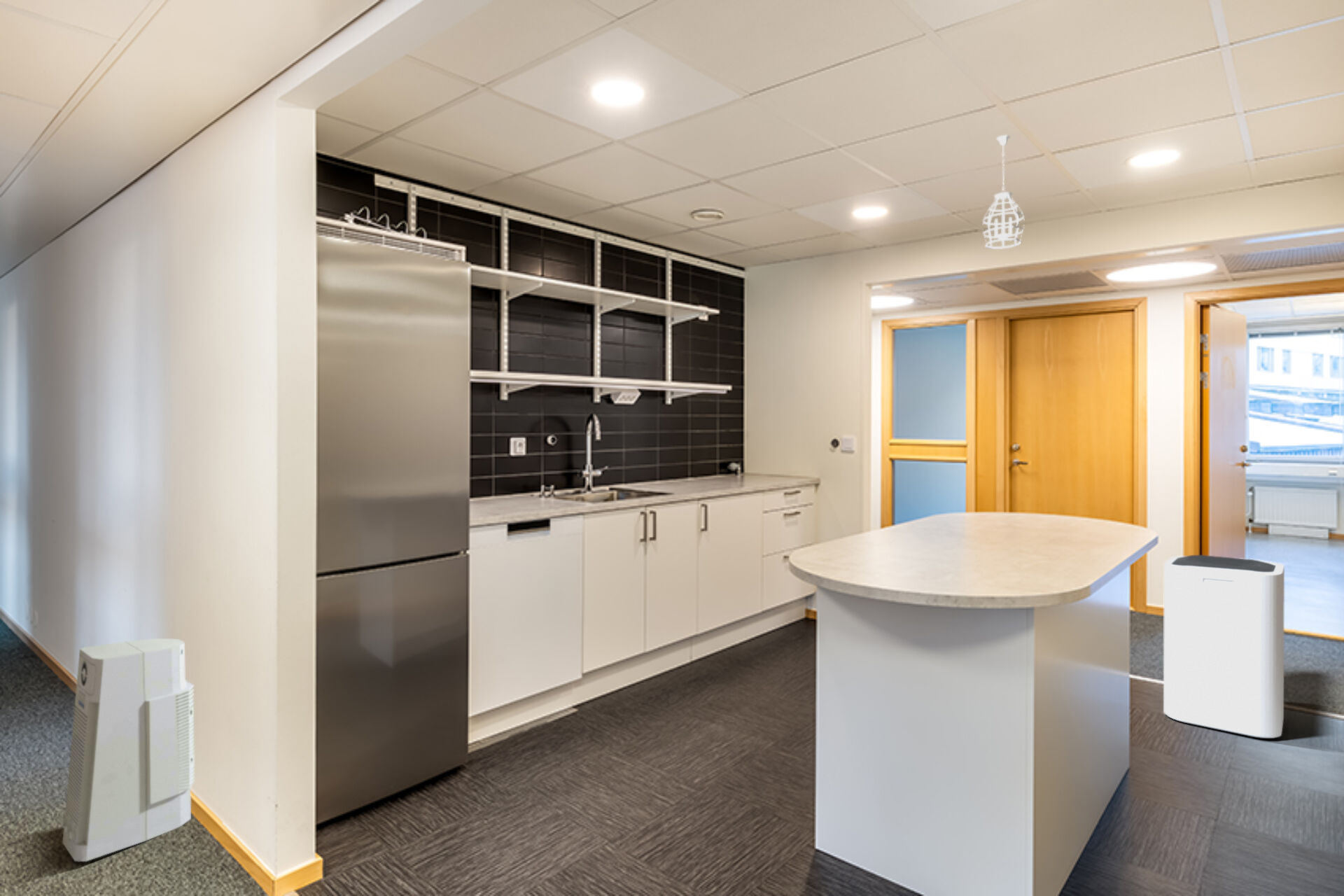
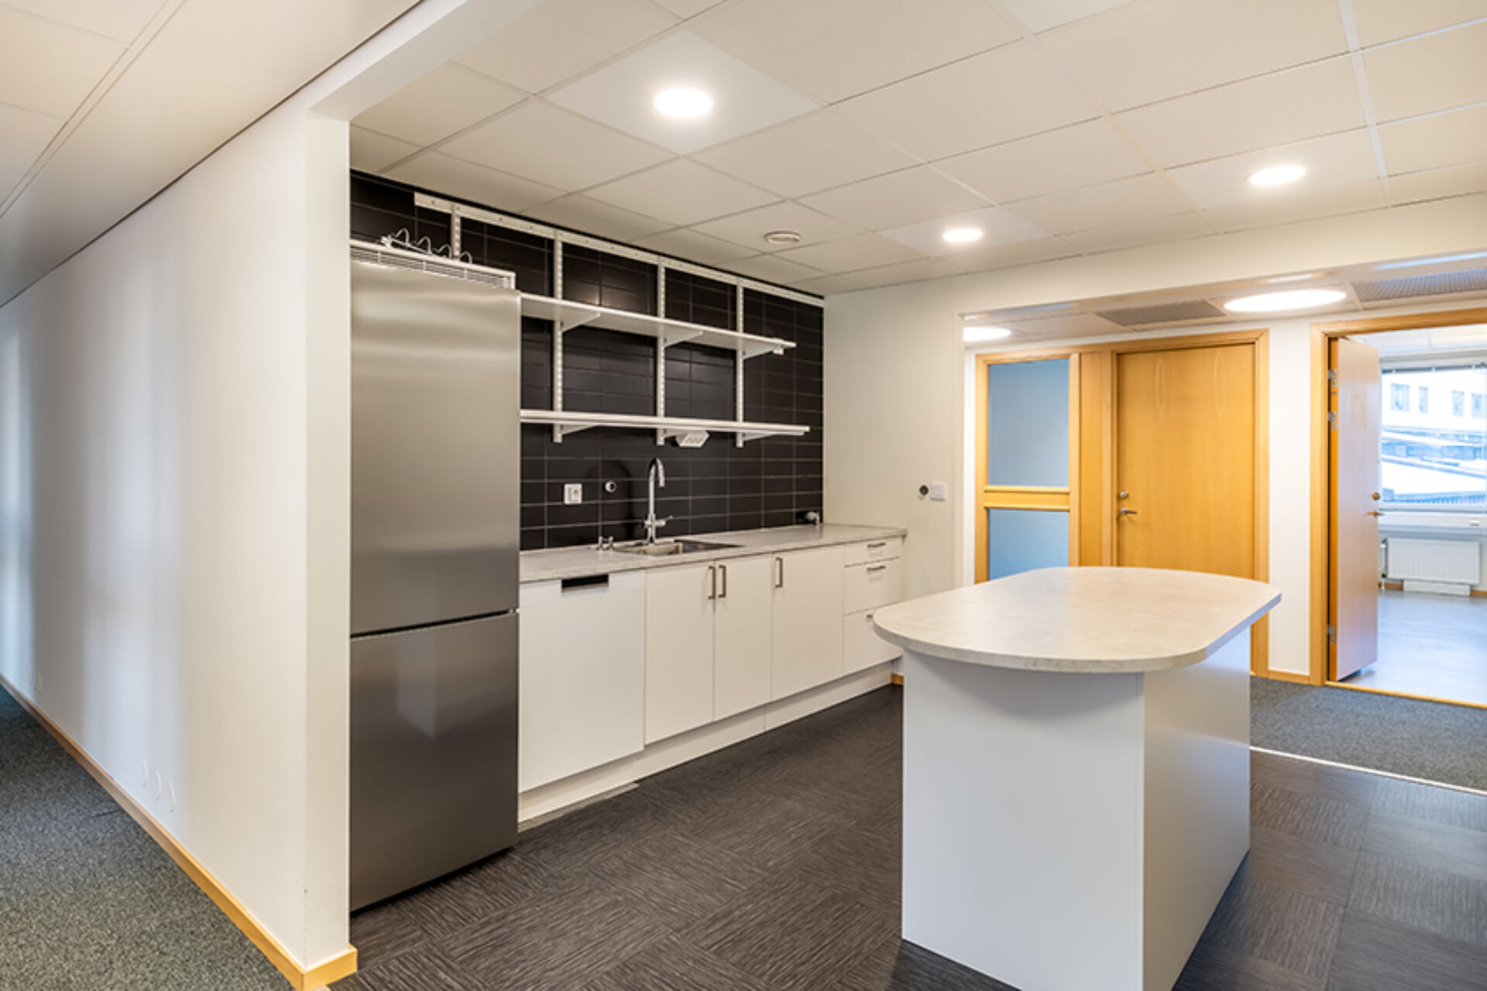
- air purifier [60,638,195,862]
- pendant light [982,134,1025,250]
- trash can [1163,554,1285,739]
